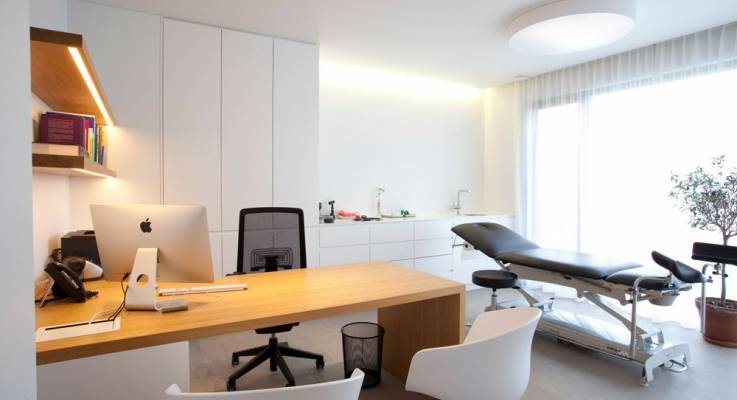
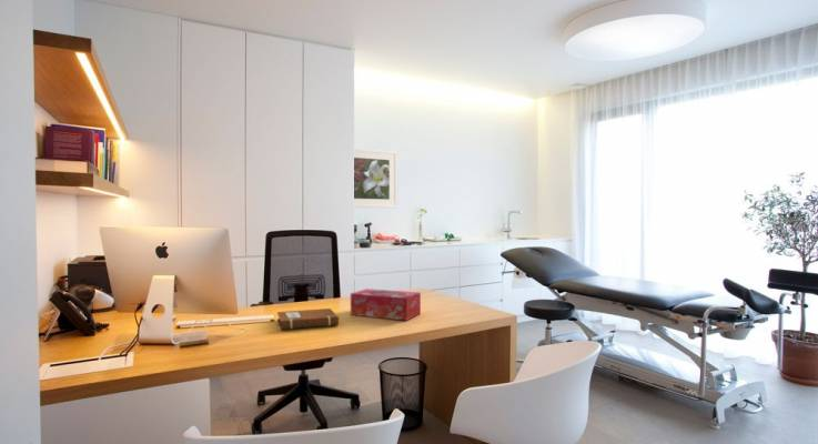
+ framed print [353,148,398,209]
+ notebook [276,307,340,331]
+ tissue box [350,287,422,322]
